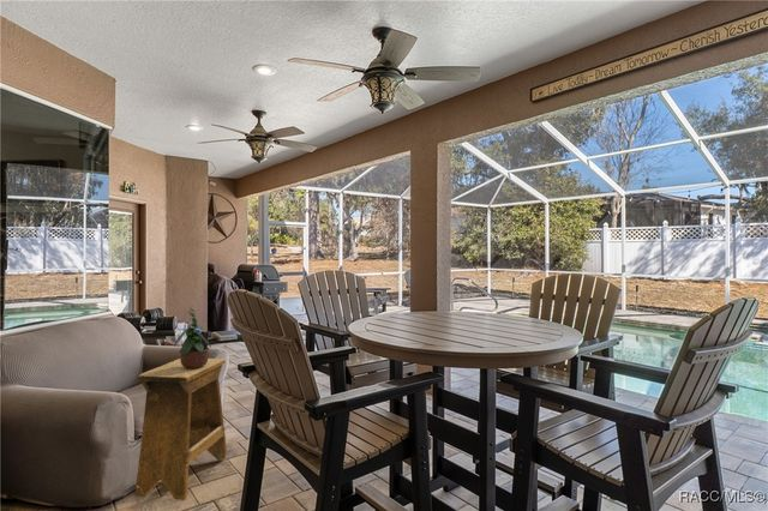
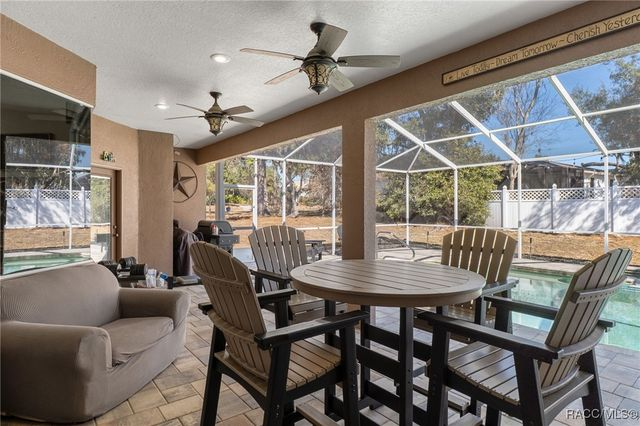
- potted plant [174,306,212,369]
- stool [134,357,228,501]
